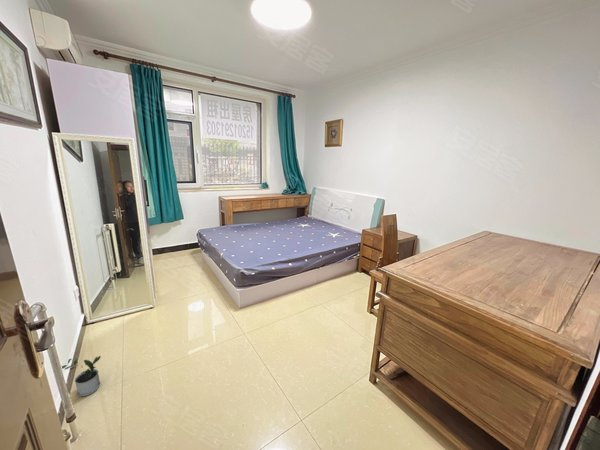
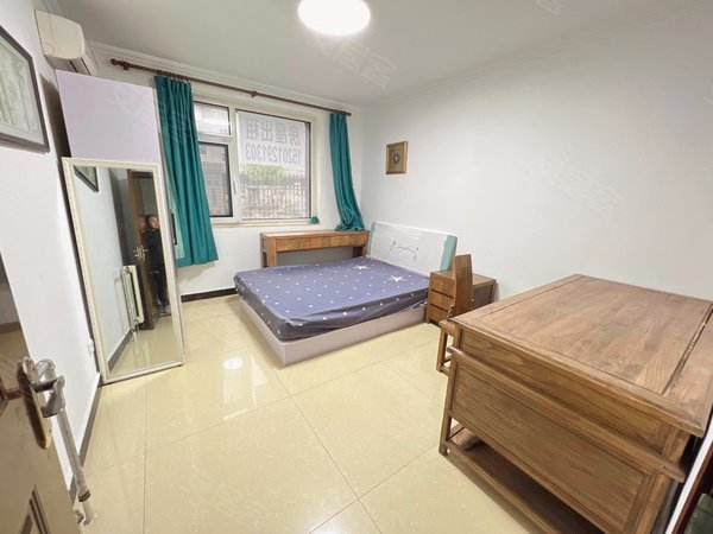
- potted plant [61,355,102,397]
